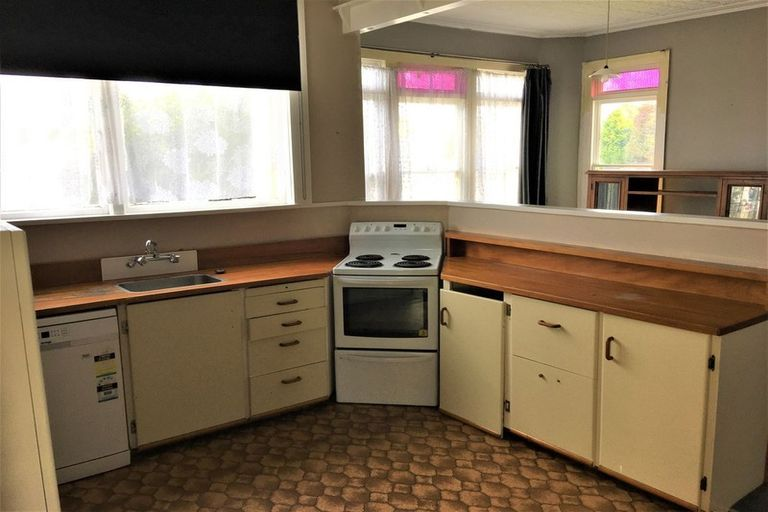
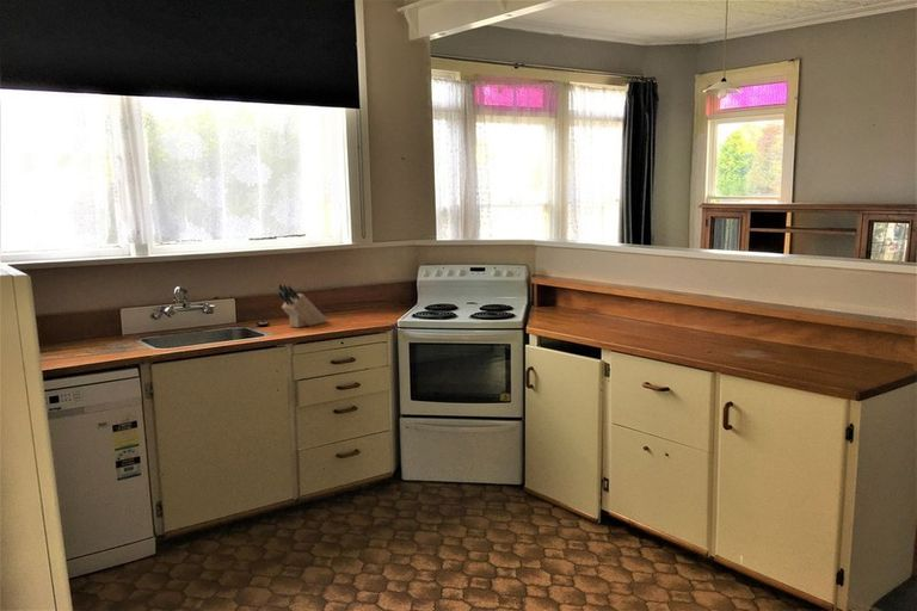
+ knife block [277,283,328,328]
